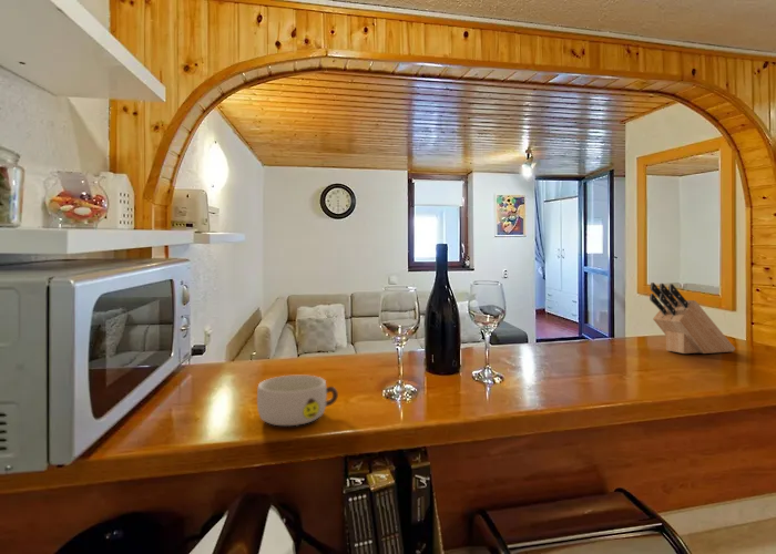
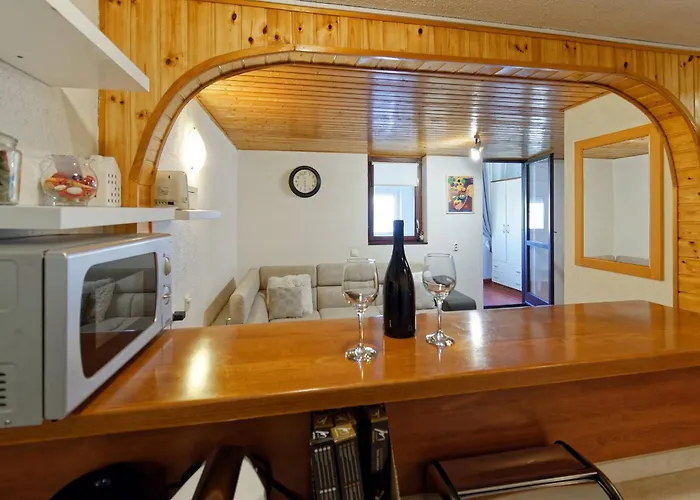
- bowl [256,375,339,427]
- knife block [649,281,736,355]
